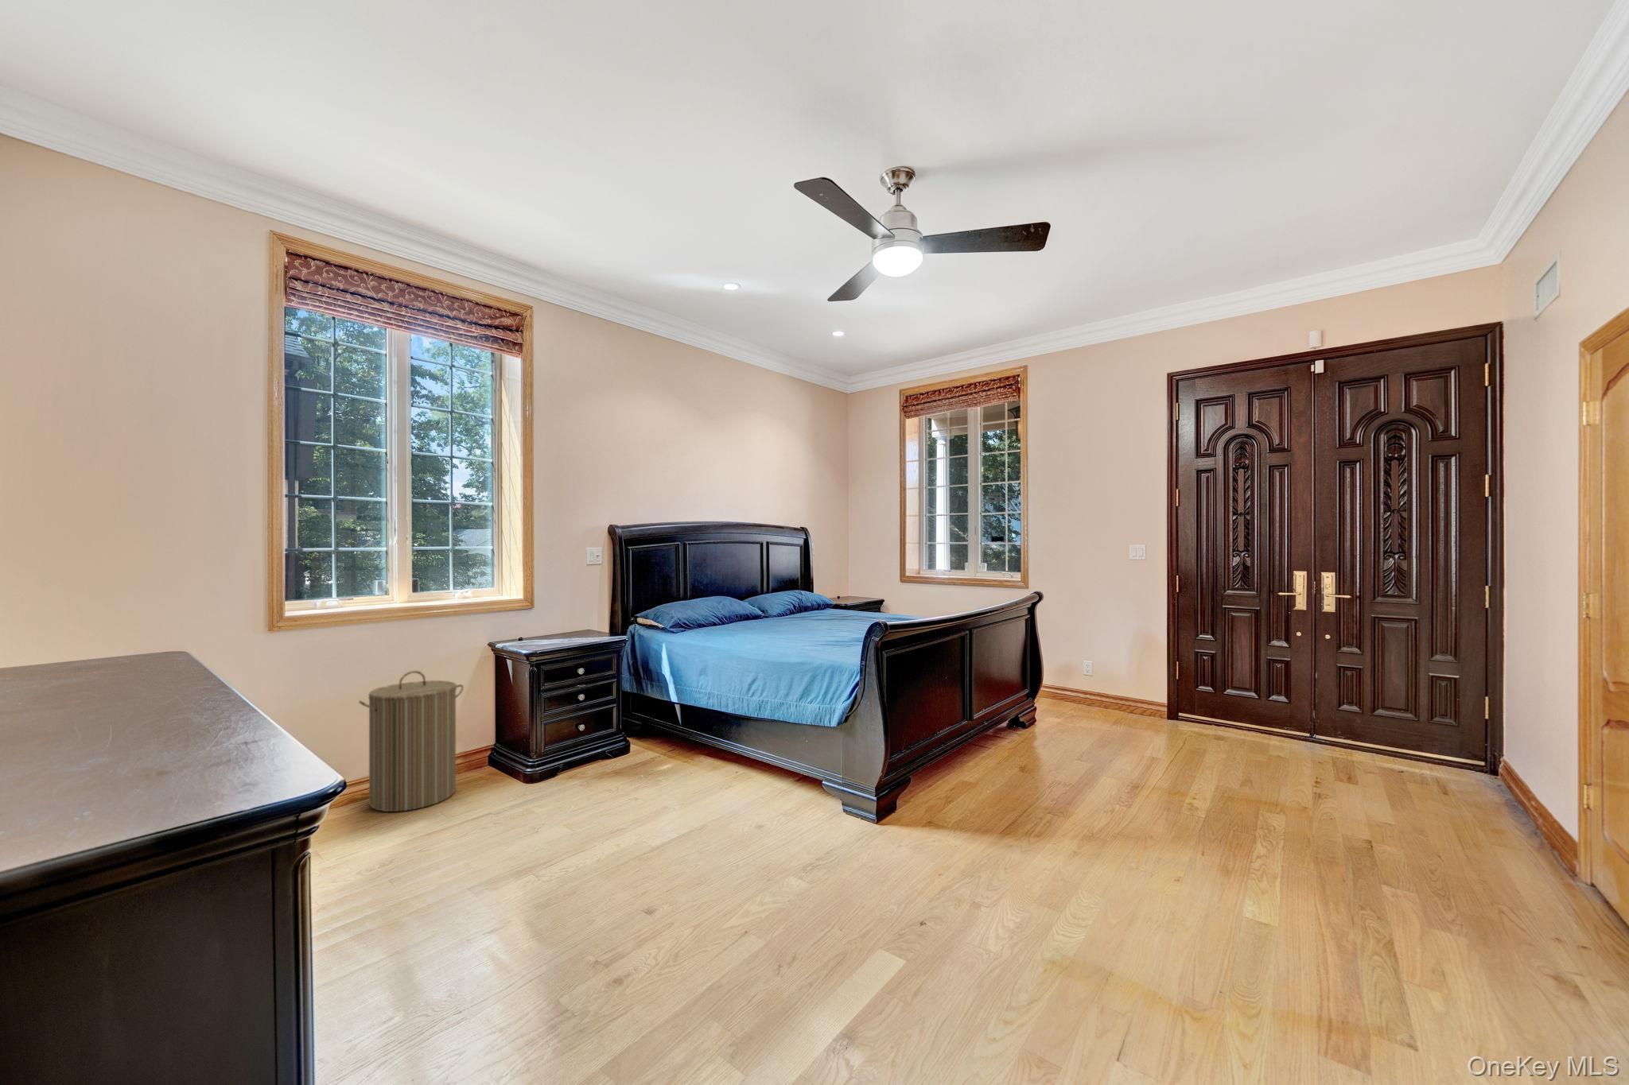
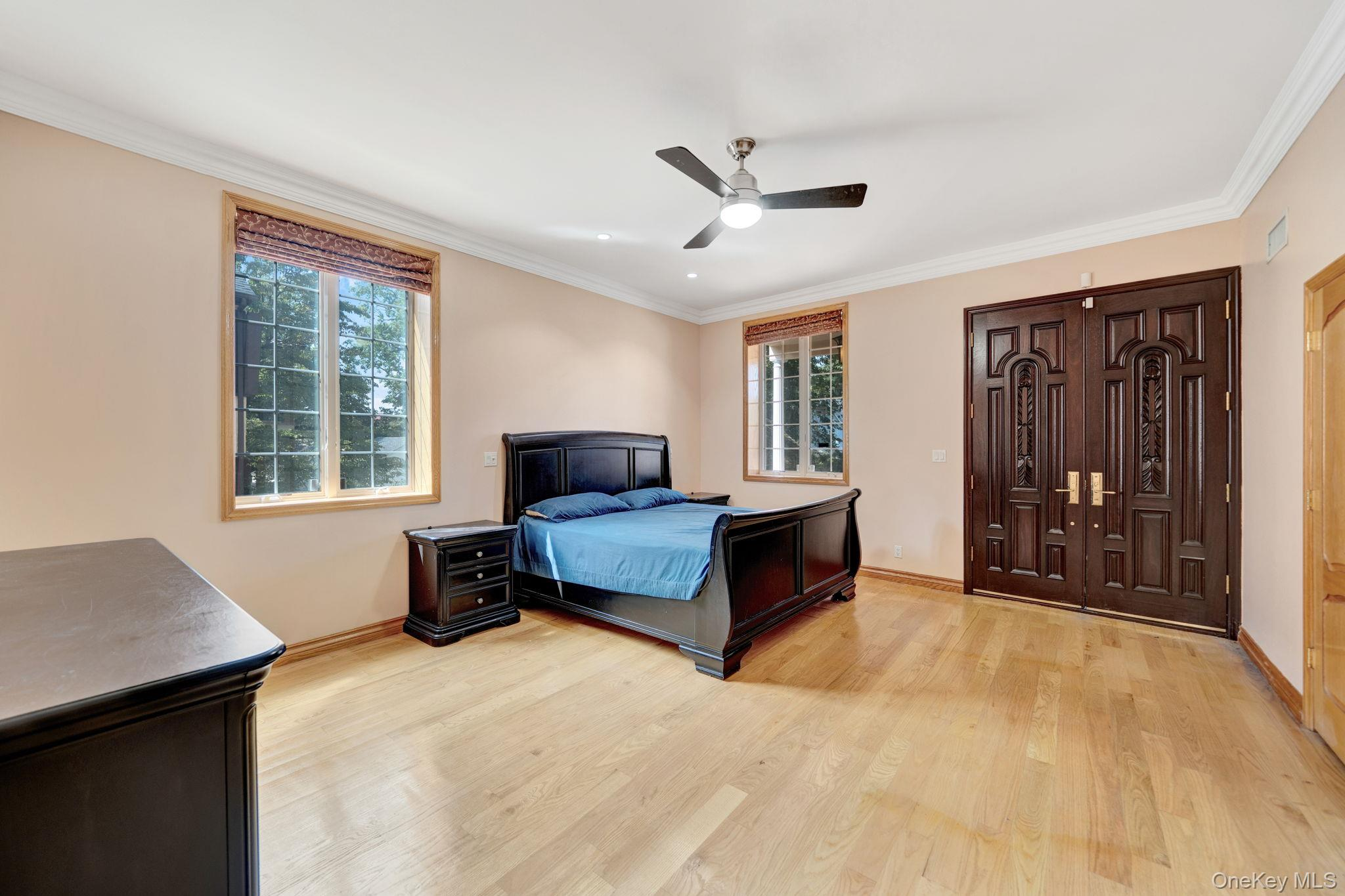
- laundry hamper [359,670,465,813]
